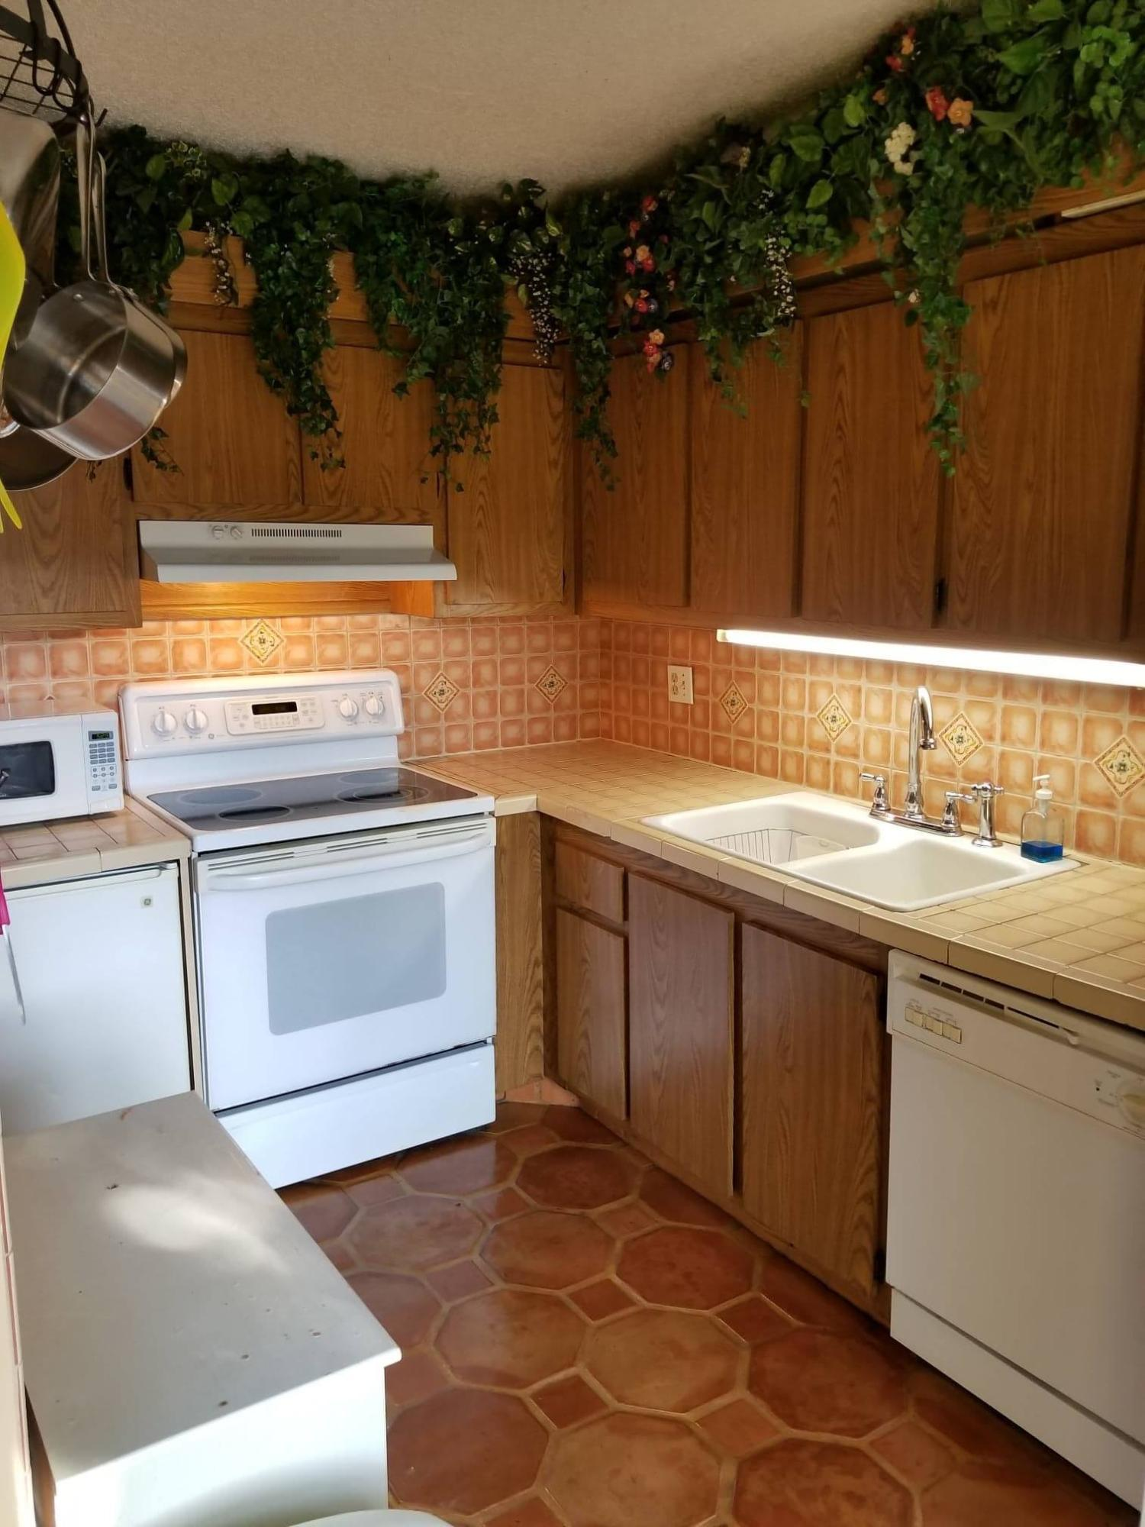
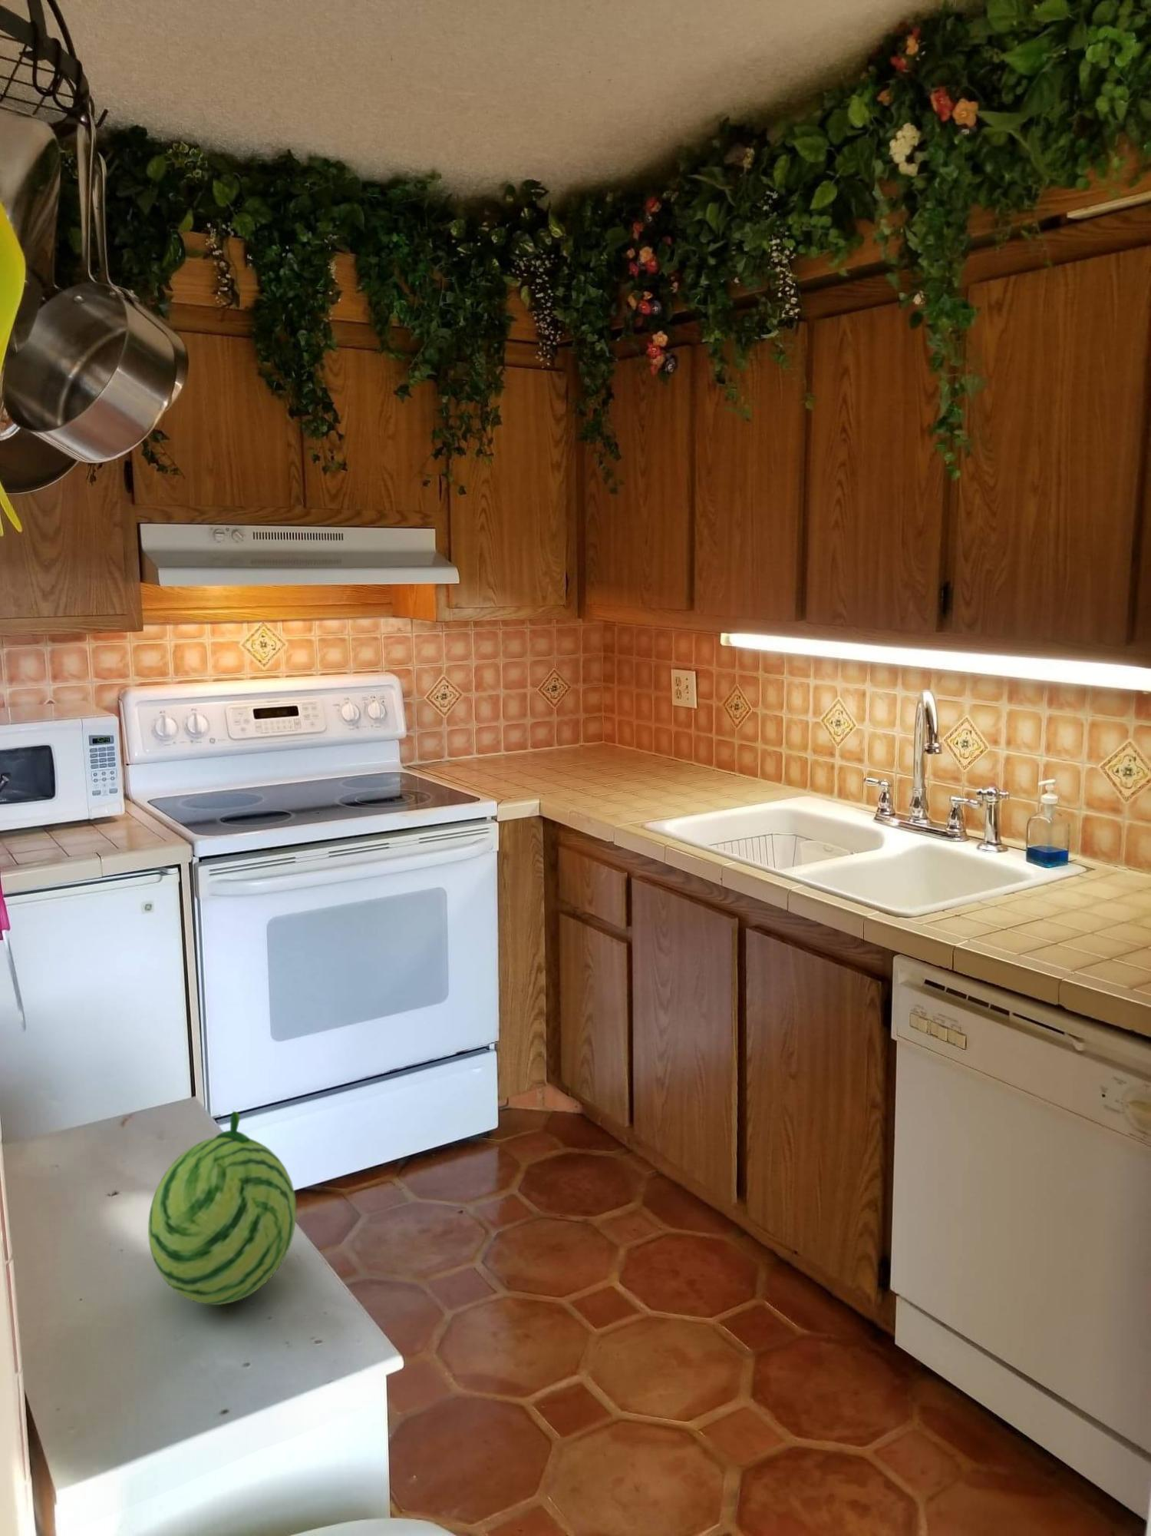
+ fruit [148,1110,297,1305]
